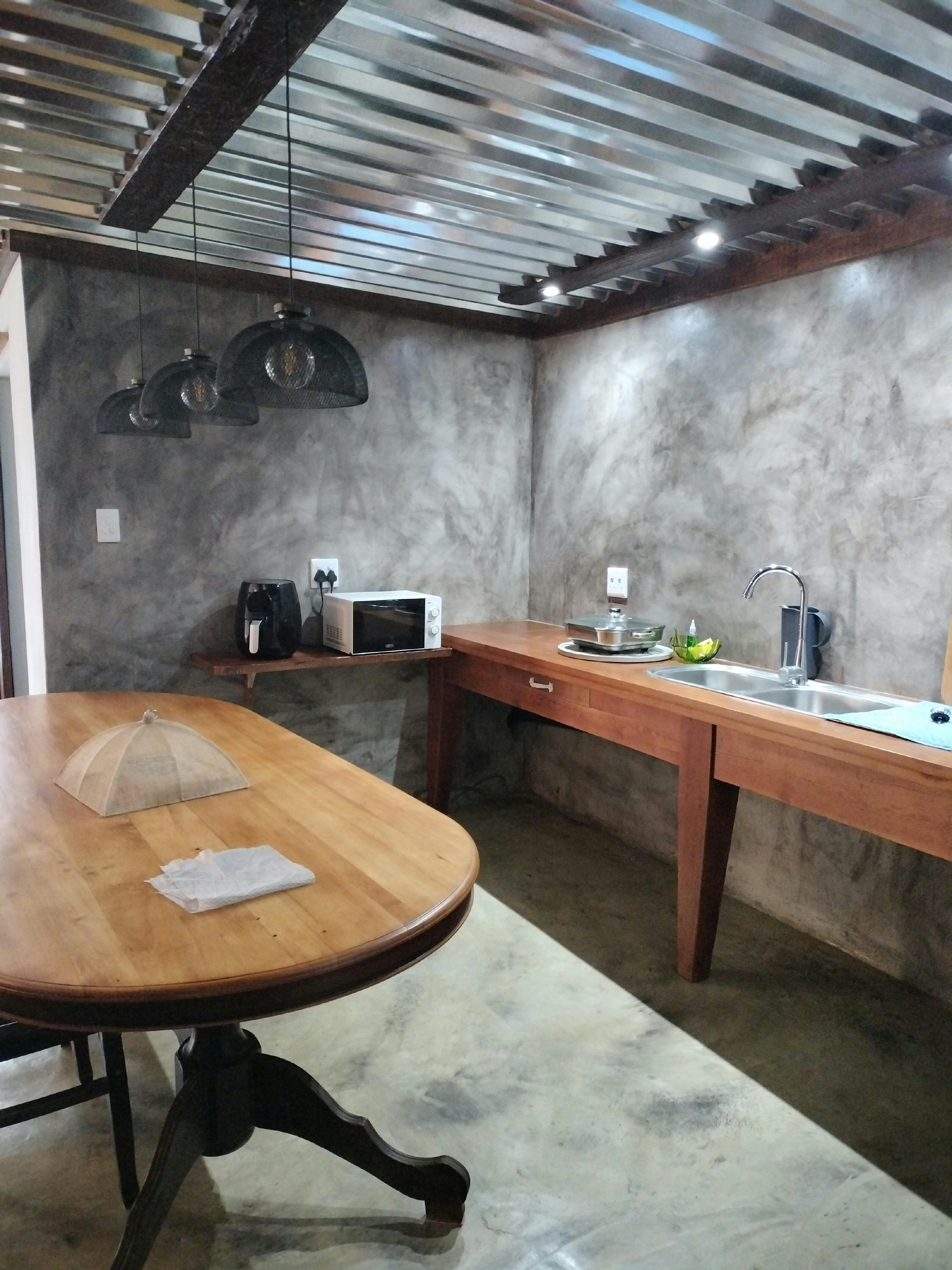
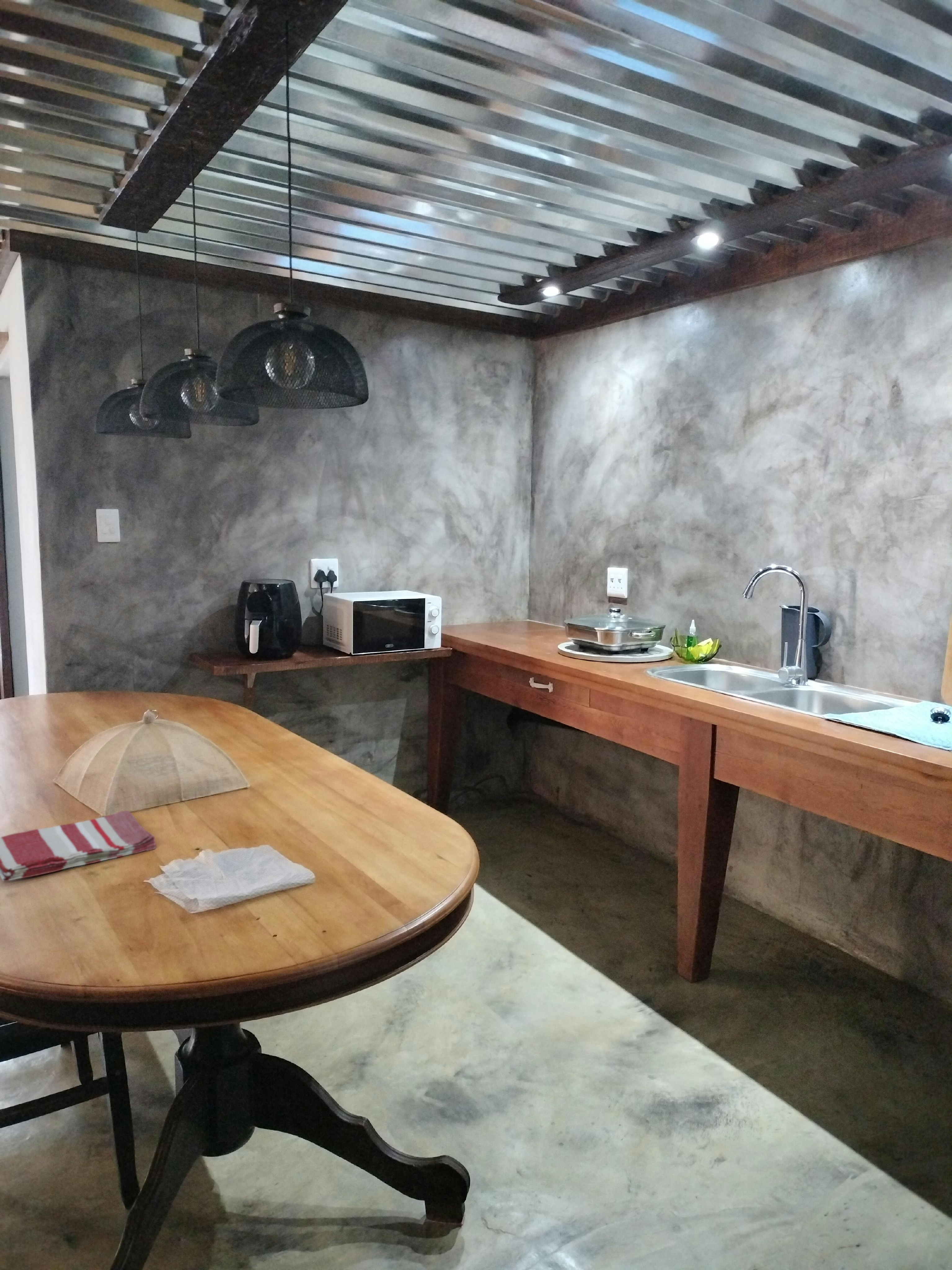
+ dish towel [0,810,156,882]
